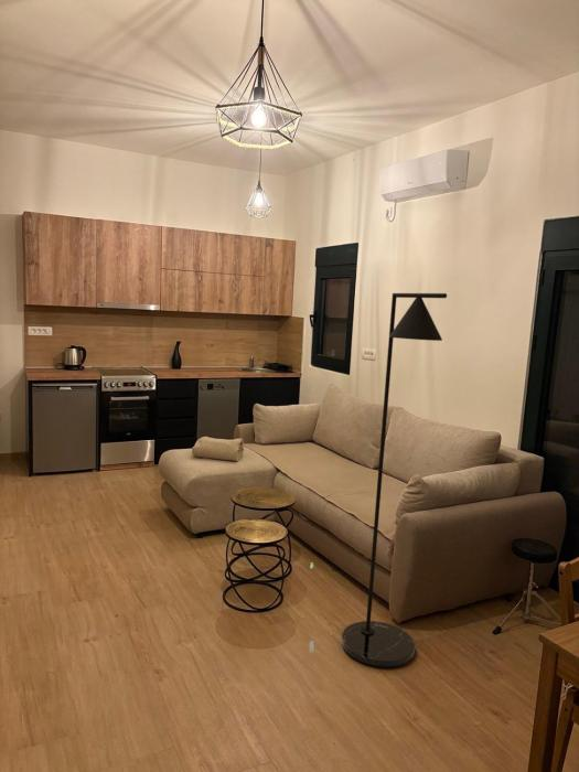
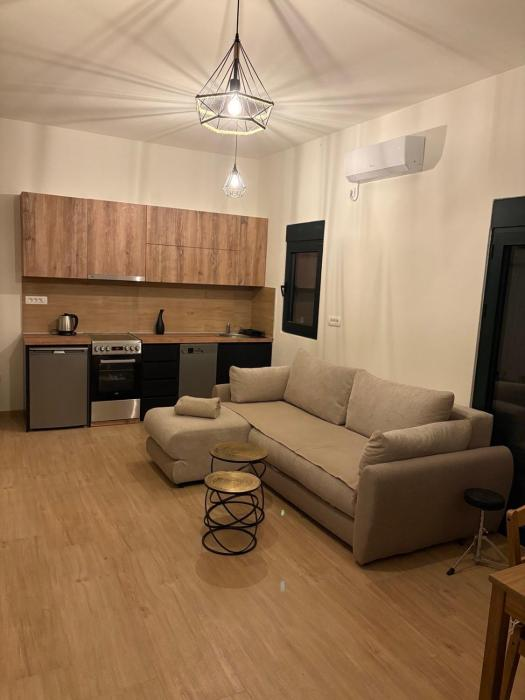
- floor lamp [341,292,448,668]
